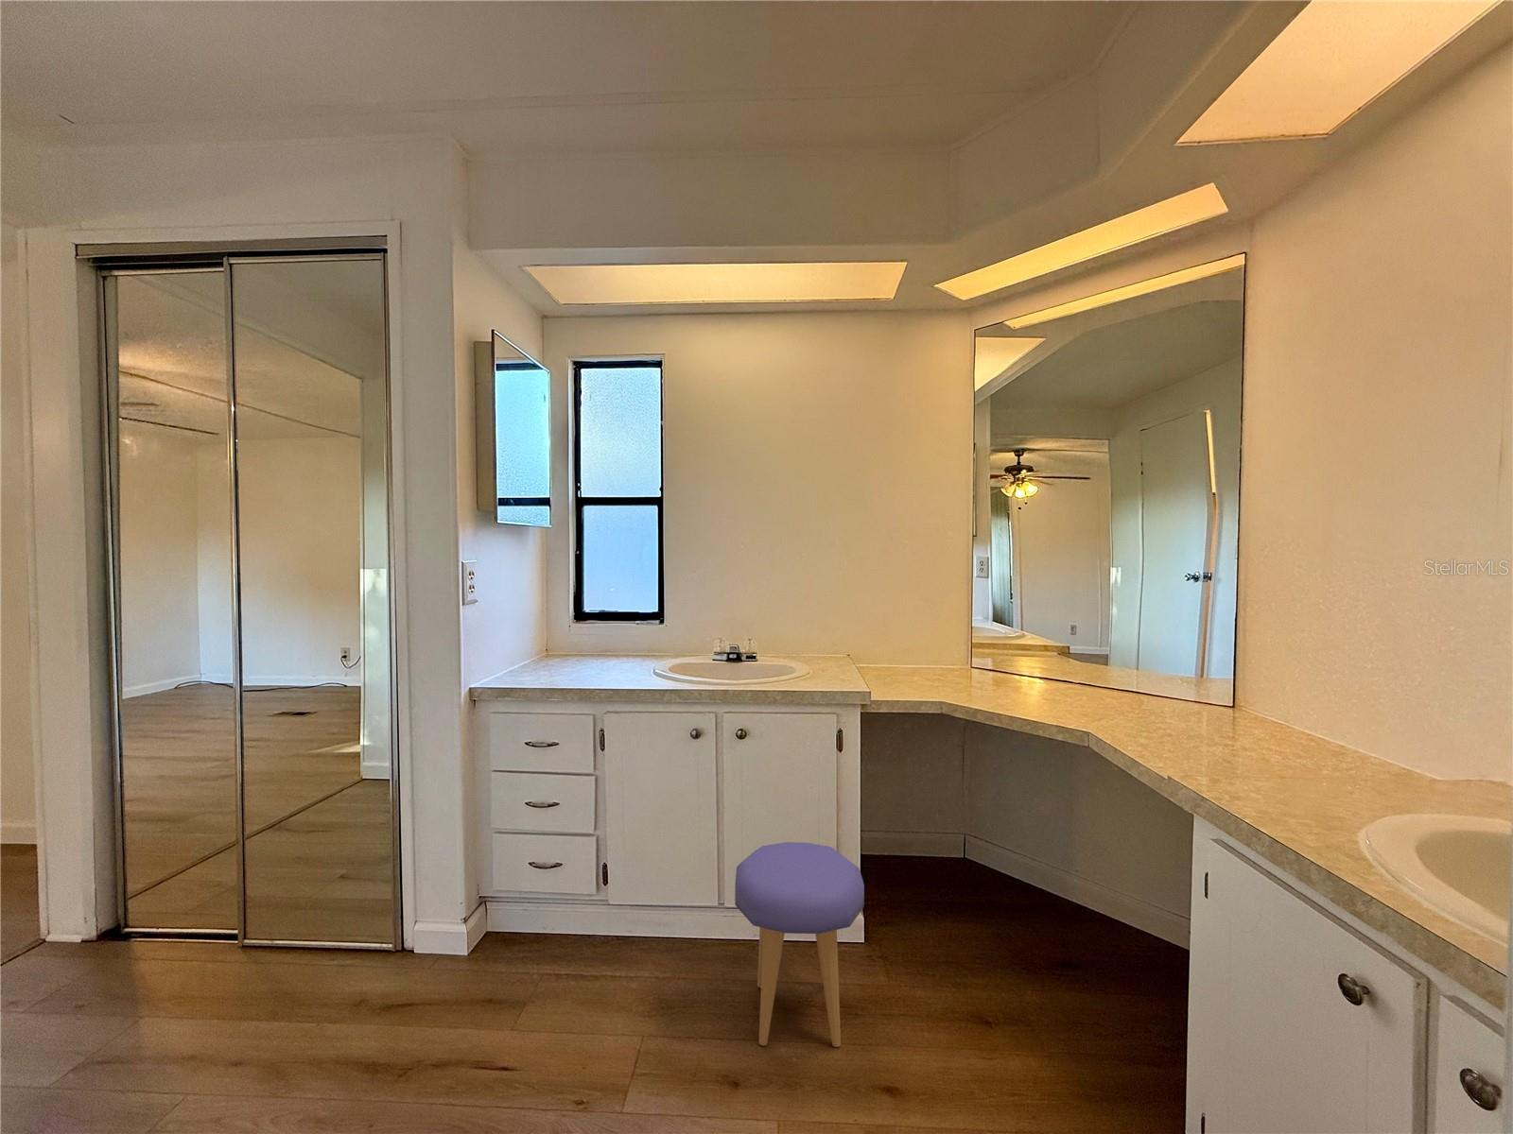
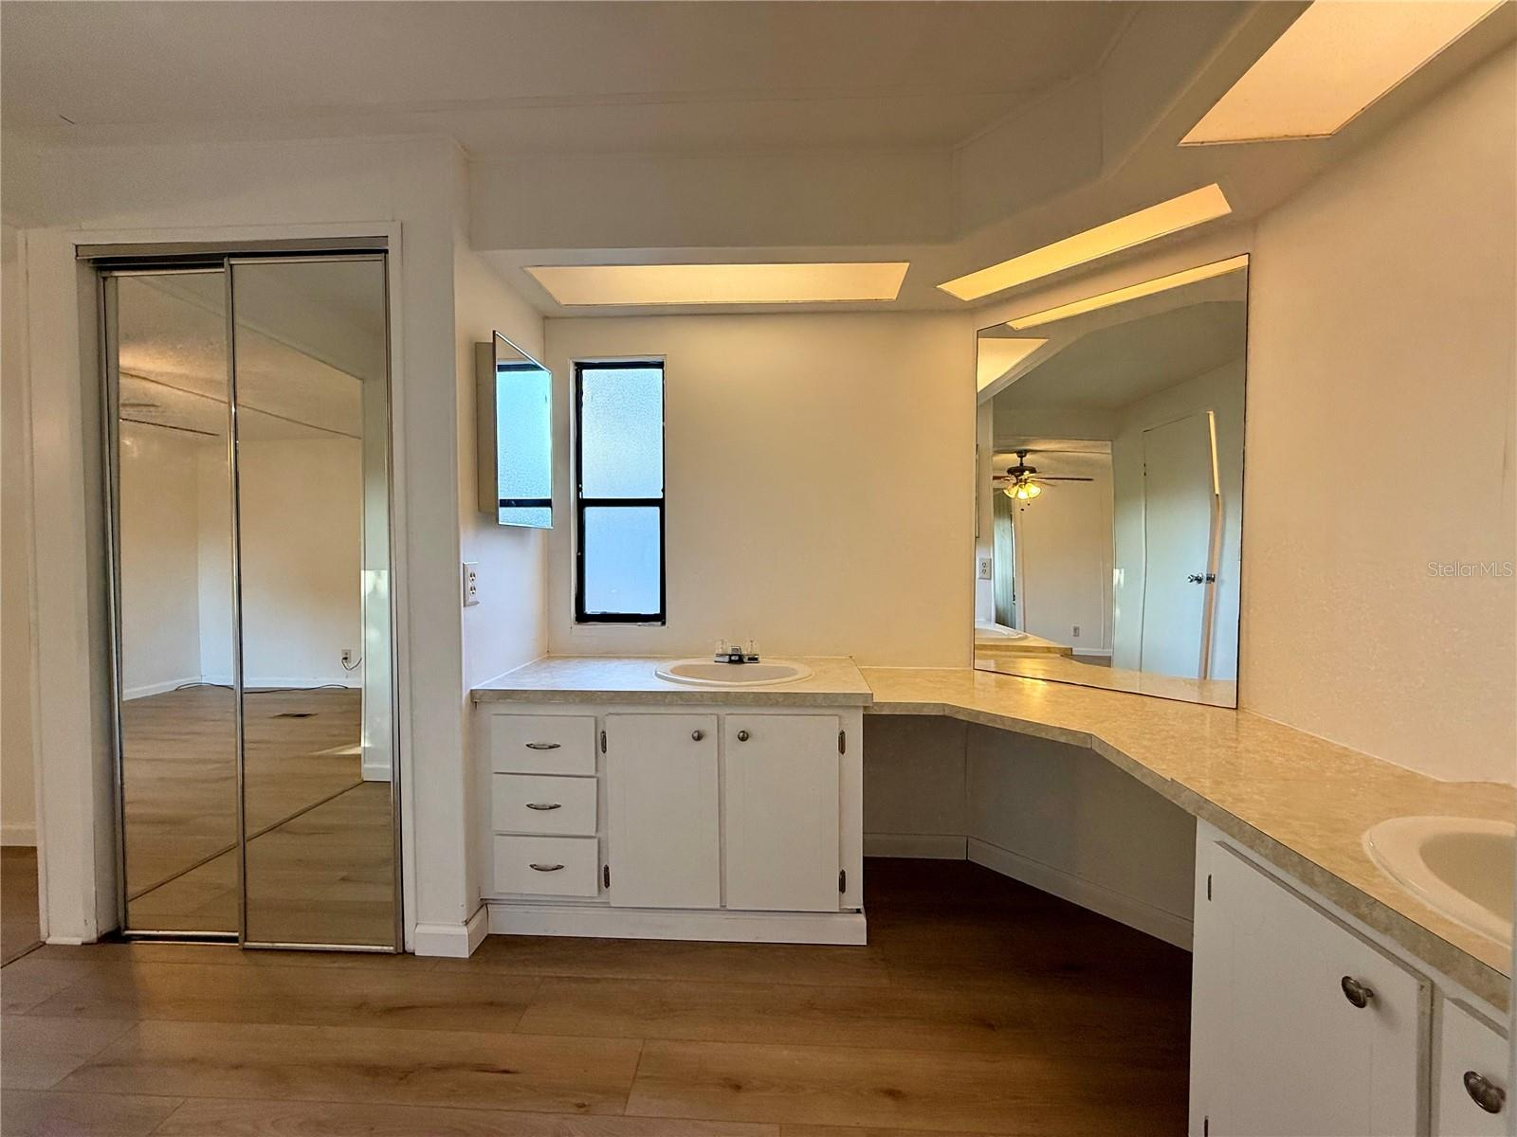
- stool [734,841,865,1048]
